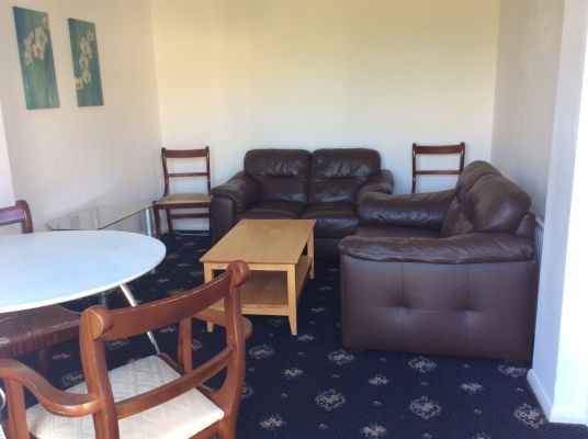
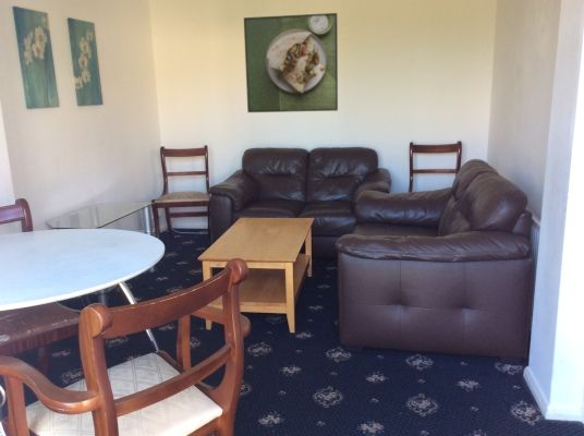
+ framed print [243,12,339,113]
